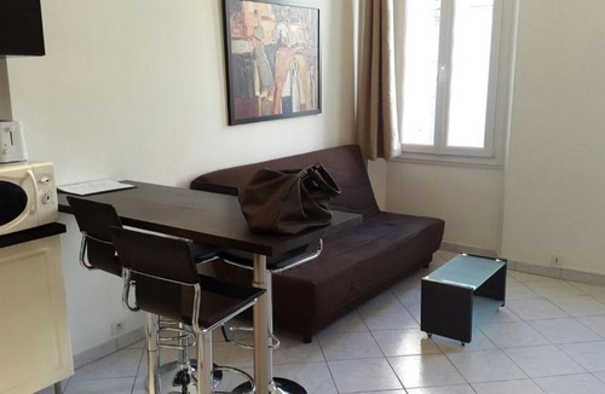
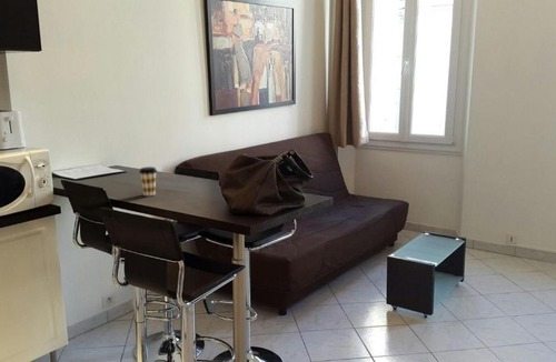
+ coffee cup [138,165,158,197]
